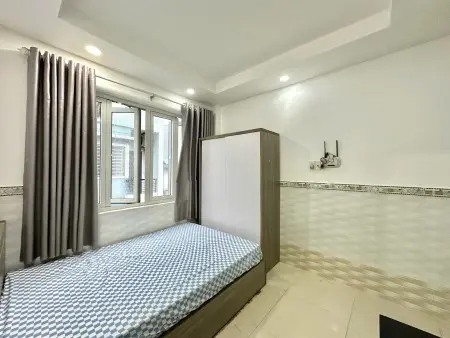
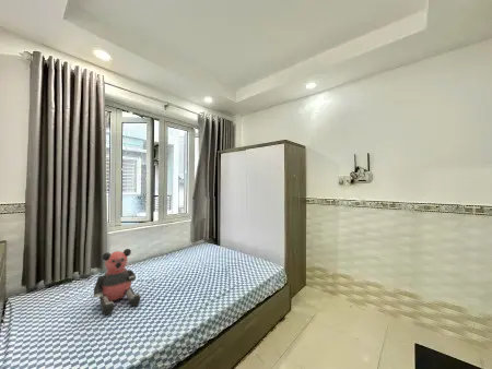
+ bear [93,248,141,316]
